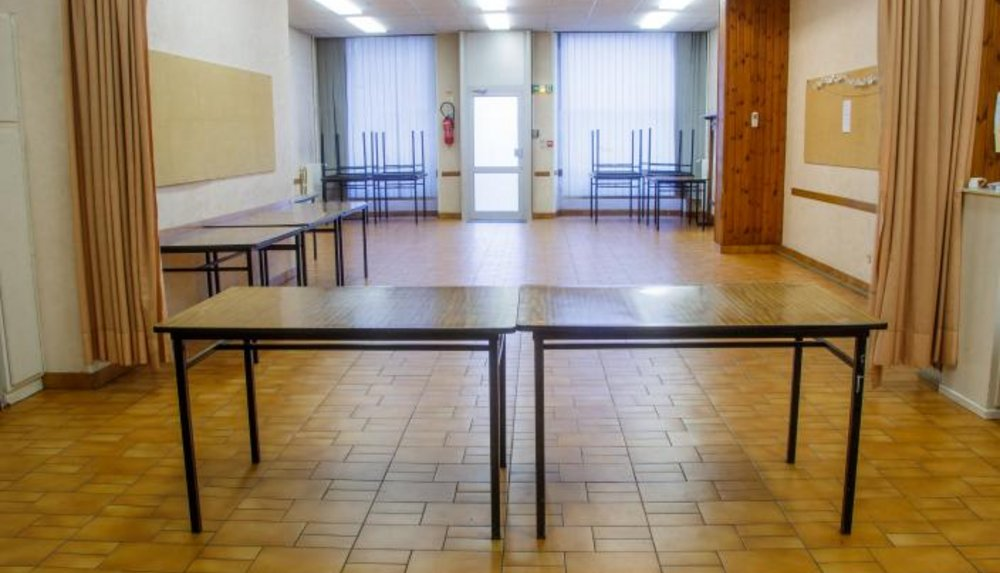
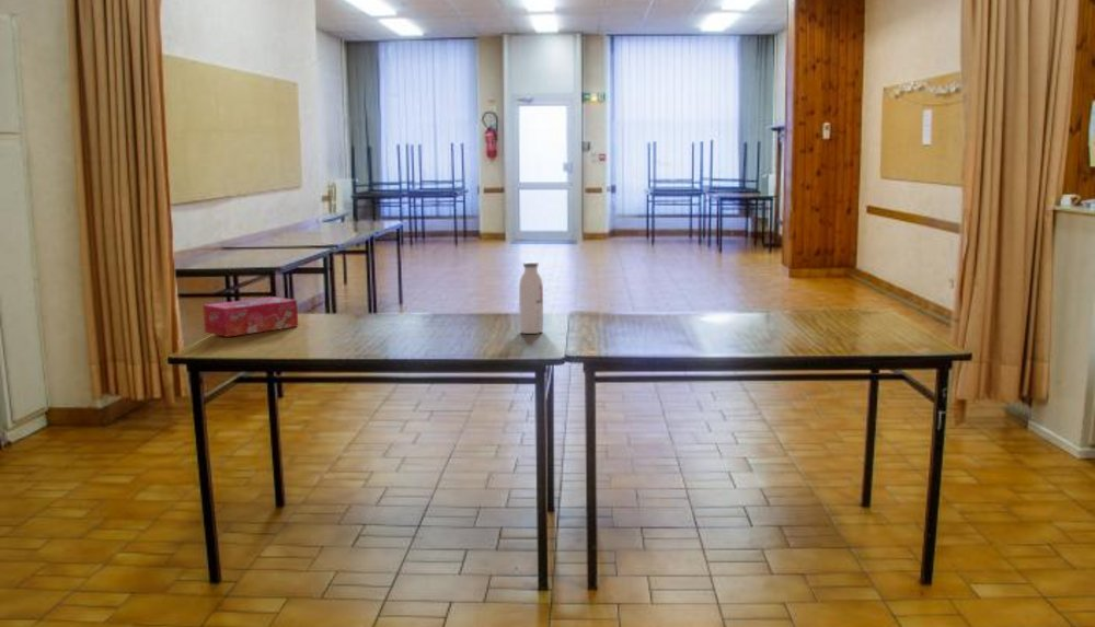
+ water bottle [518,260,544,335]
+ tissue box [203,295,299,338]
